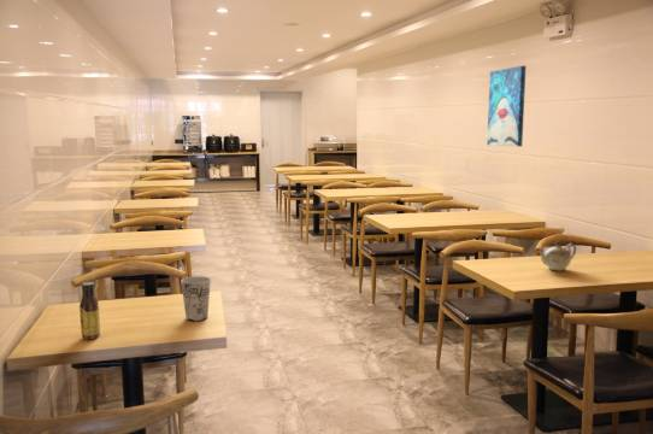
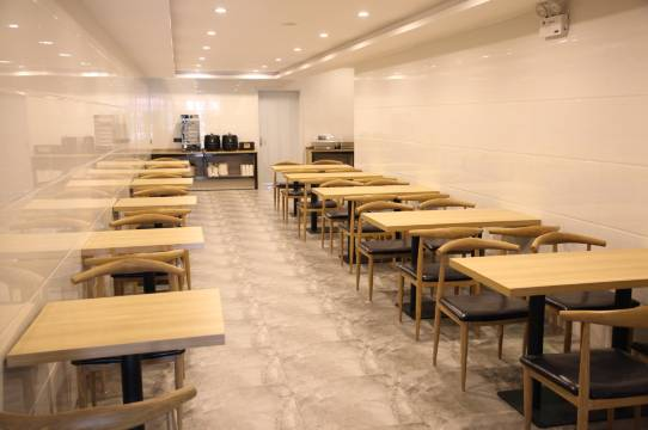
- teapot [535,241,577,272]
- sauce bottle [78,281,101,340]
- wall art [486,65,526,147]
- cup [180,275,212,322]
